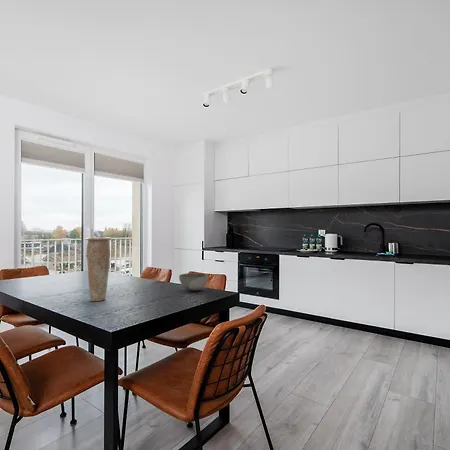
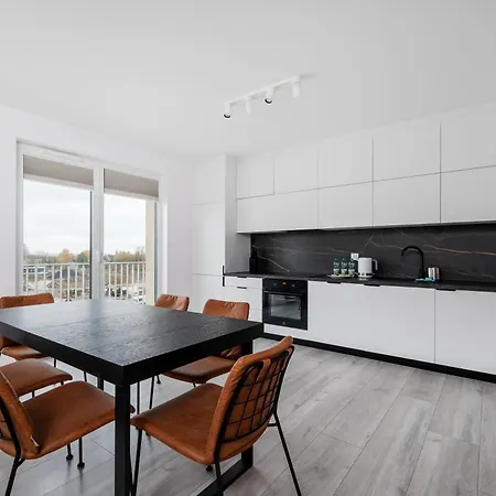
- bowl [178,272,209,292]
- vase [84,236,112,302]
